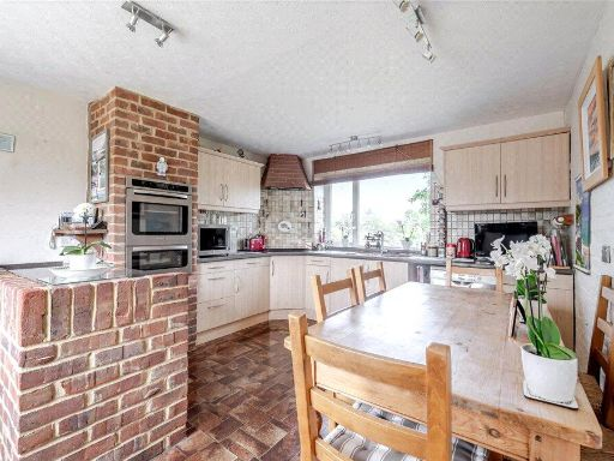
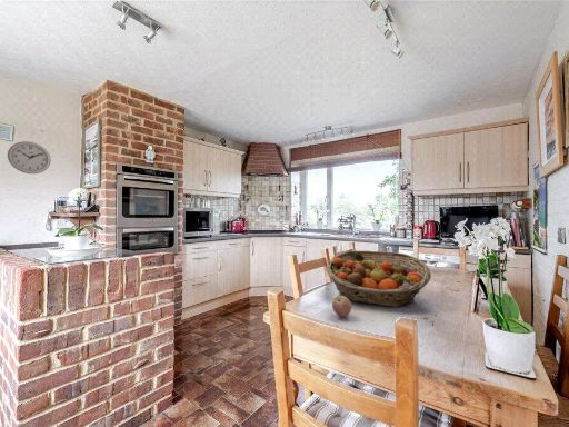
+ fruit basket [325,249,432,308]
+ wall clock [7,140,52,175]
+ apple [331,295,352,318]
